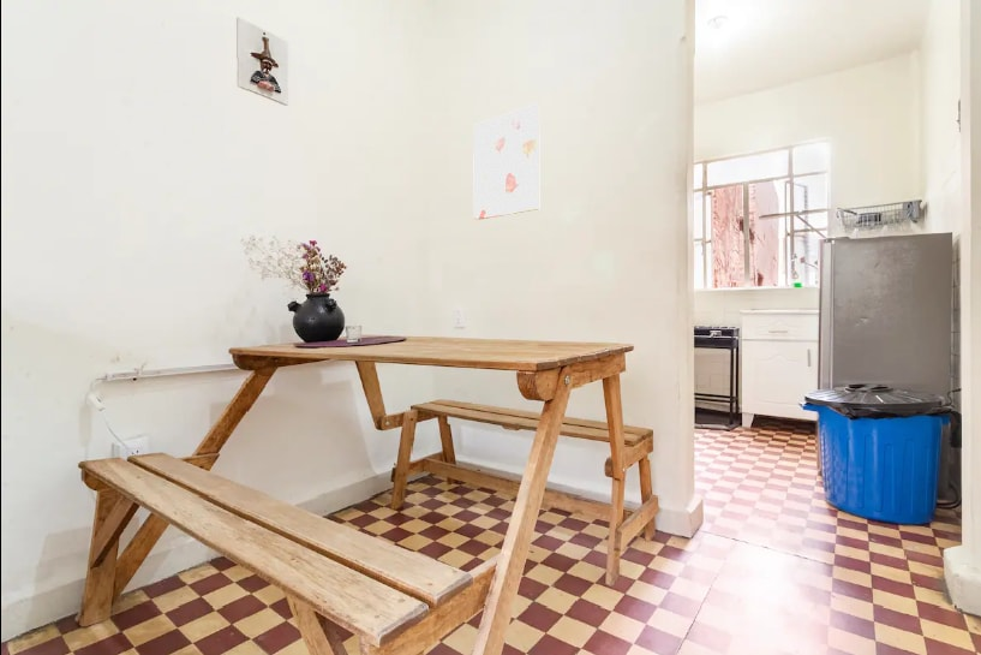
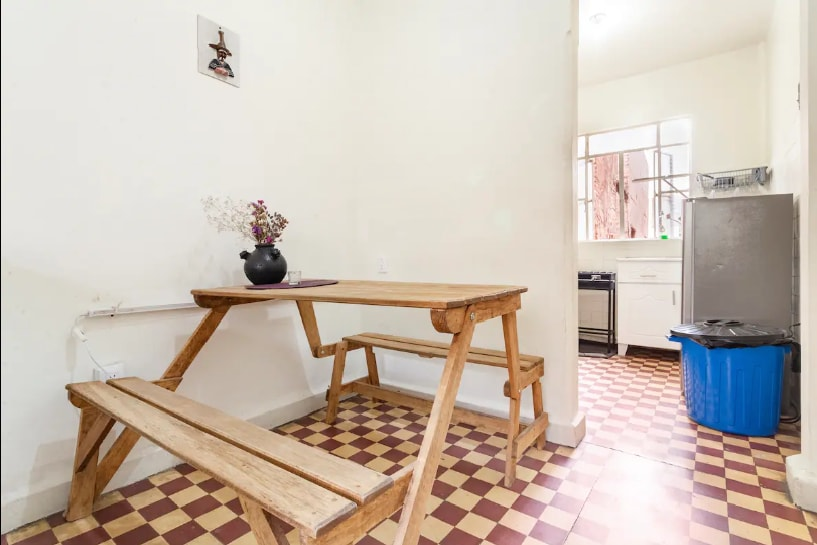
- wall art [472,103,542,221]
